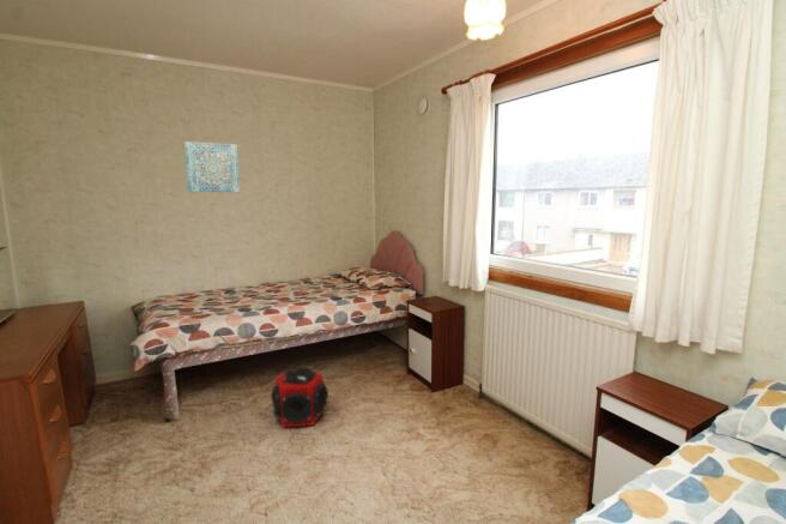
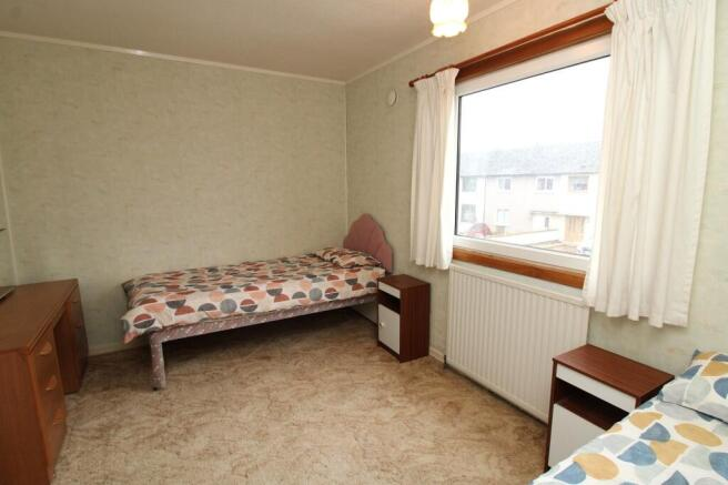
- wall art [183,140,241,193]
- speaker [270,367,329,429]
